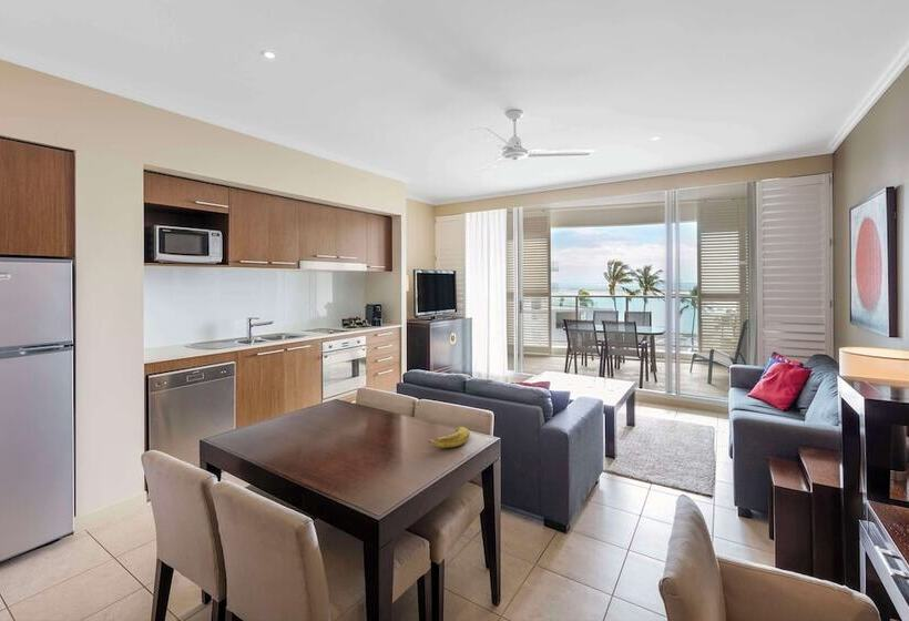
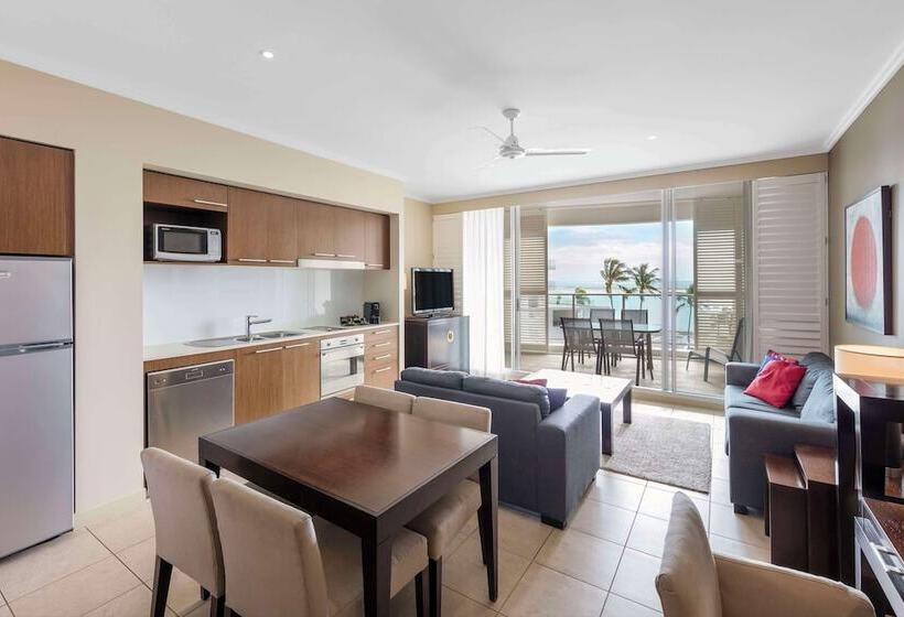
- banana [427,426,471,449]
